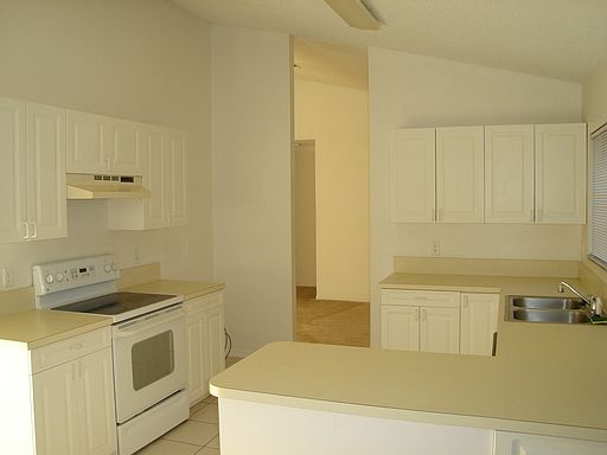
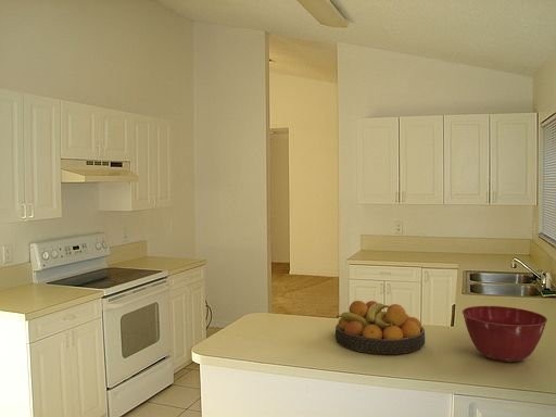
+ mixing bowl [462,305,548,363]
+ fruit bowl [334,300,426,355]
